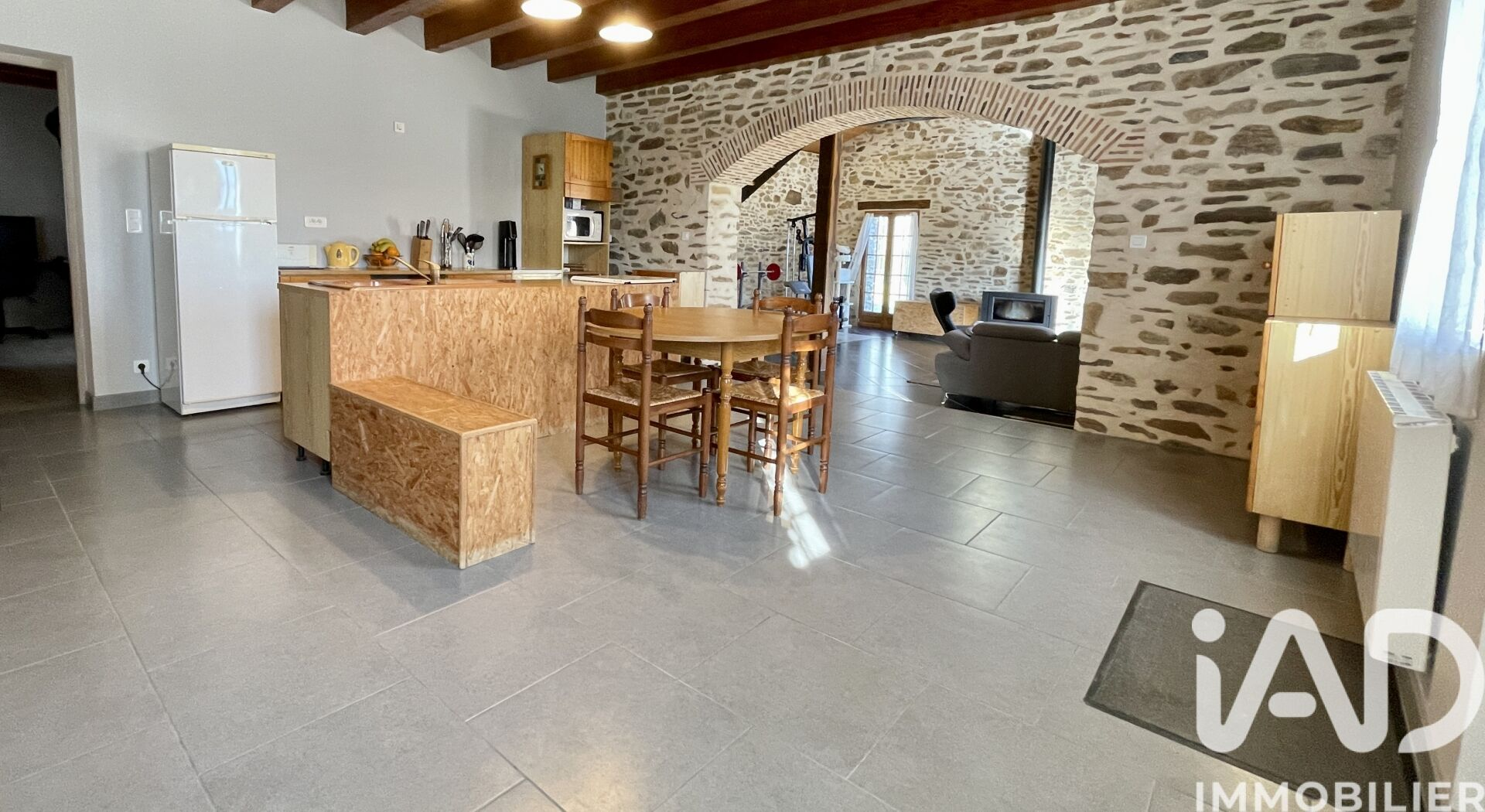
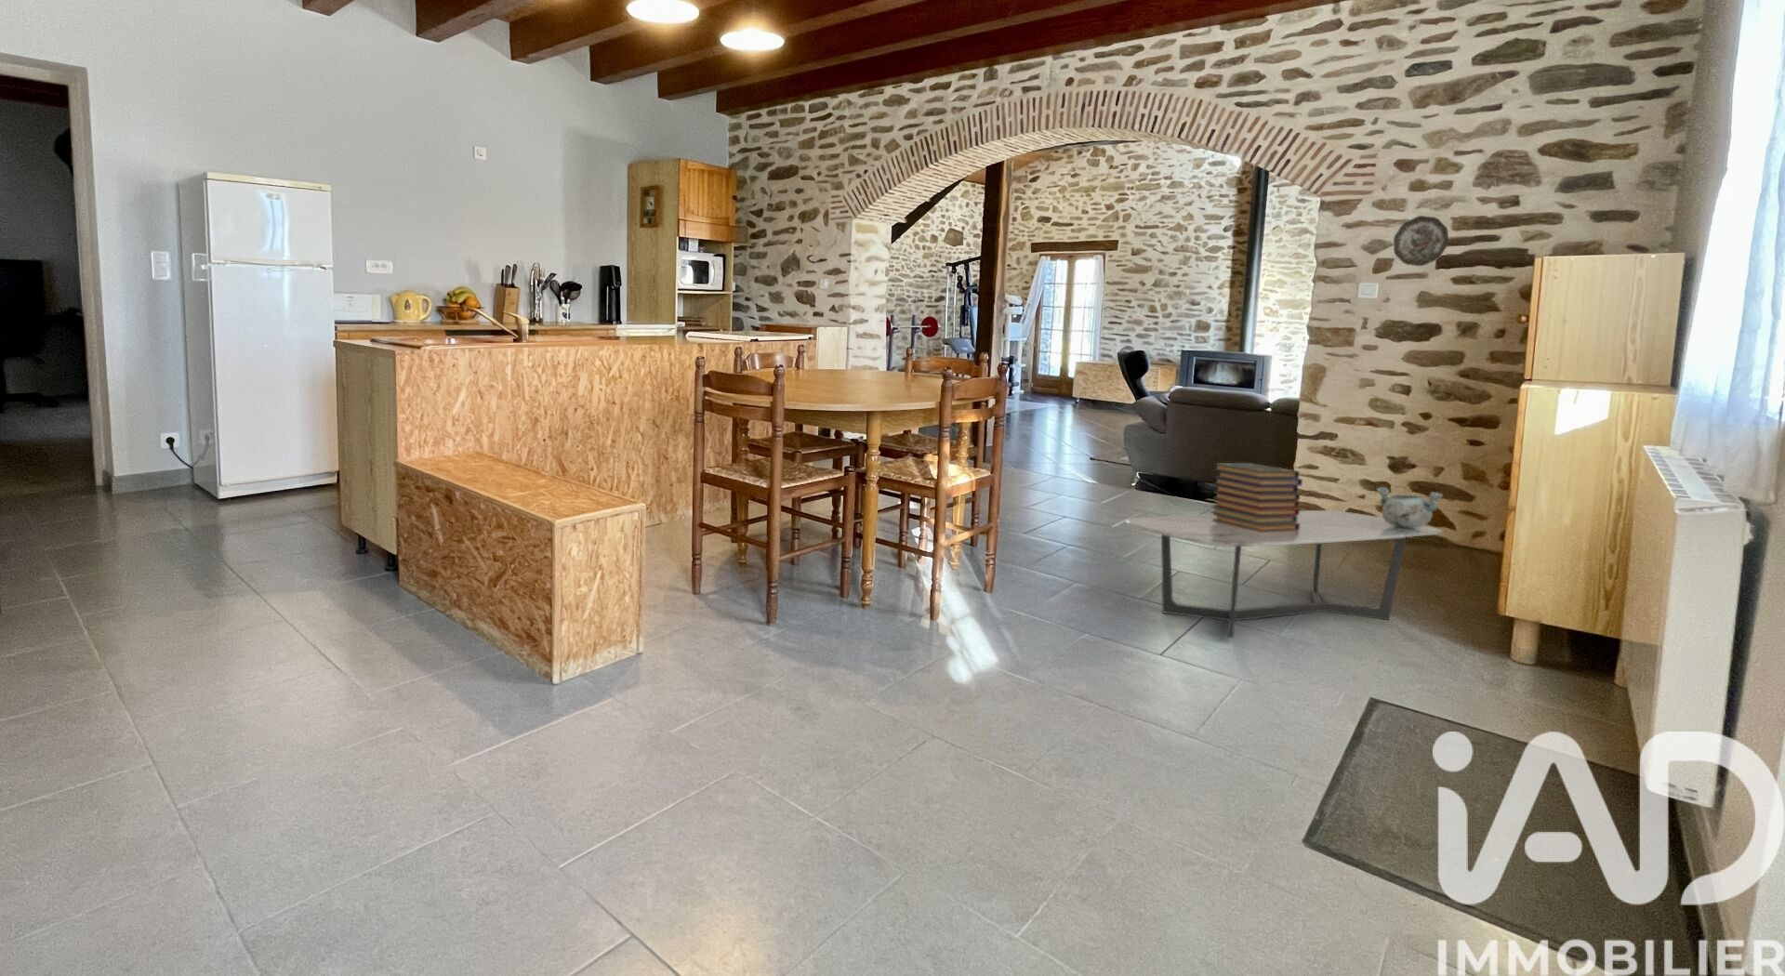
+ decorative bowl [1375,486,1444,528]
+ decorative plate [1393,215,1450,267]
+ book stack [1209,462,1303,531]
+ coffee table [1124,510,1442,638]
